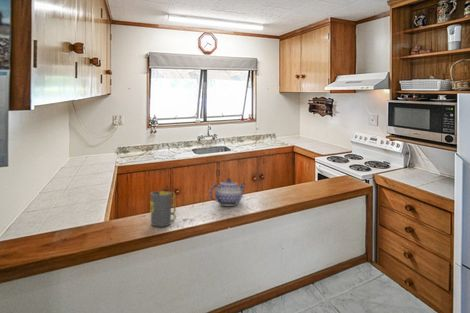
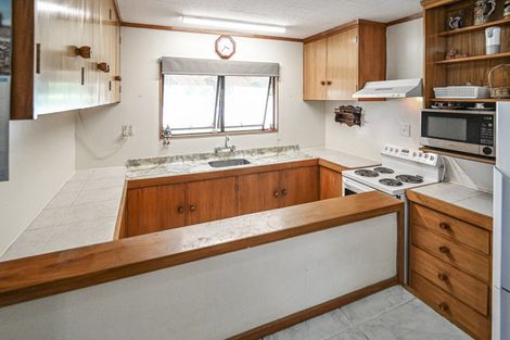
- teapot [208,177,246,207]
- mug [149,190,177,227]
